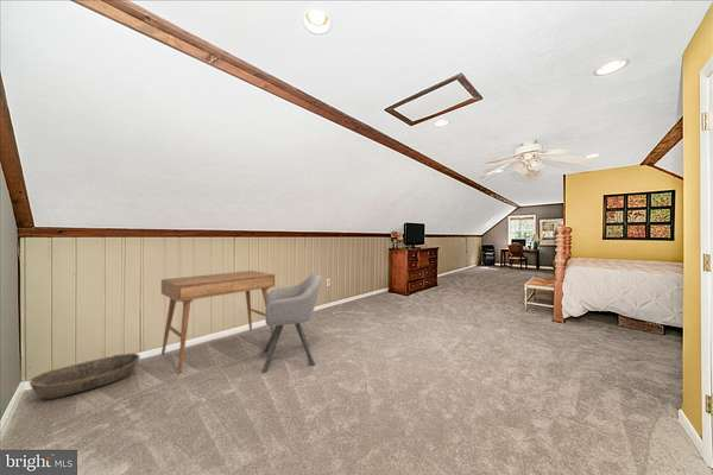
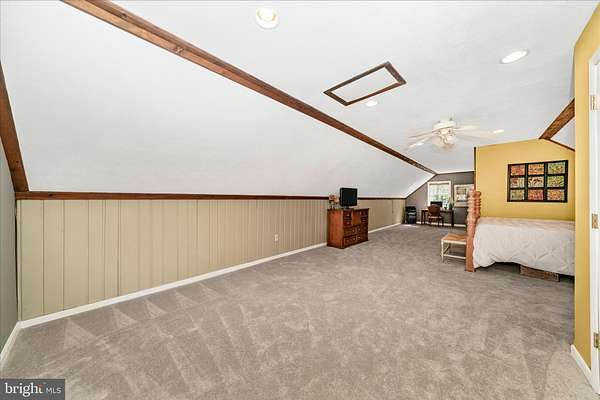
- basket [29,352,141,400]
- desk [160,270,276,374]
- chair [261,273,322,374]
